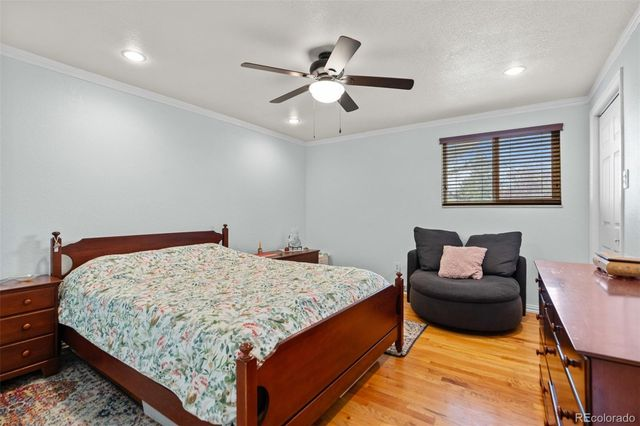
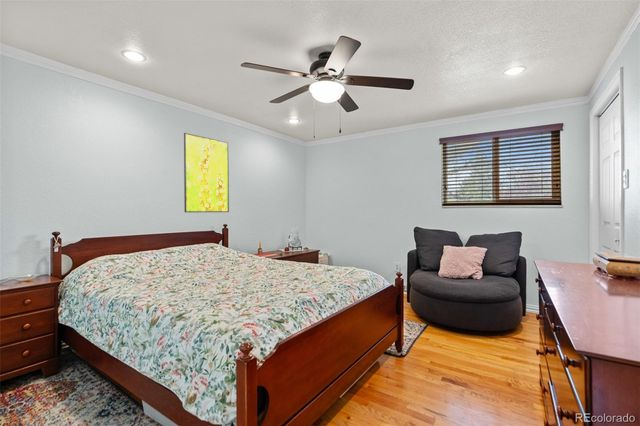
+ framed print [183,132,230,213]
